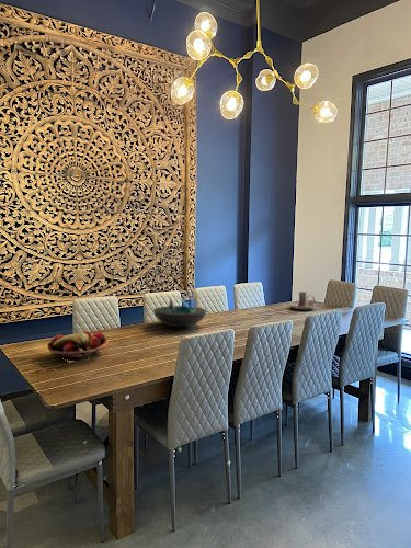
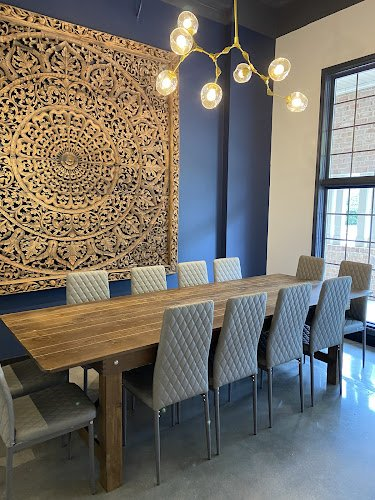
- decorative bowl [152,295,207,328]
- candle holder [288,290,316,310]
- fruit basket [47,331,110,358]
